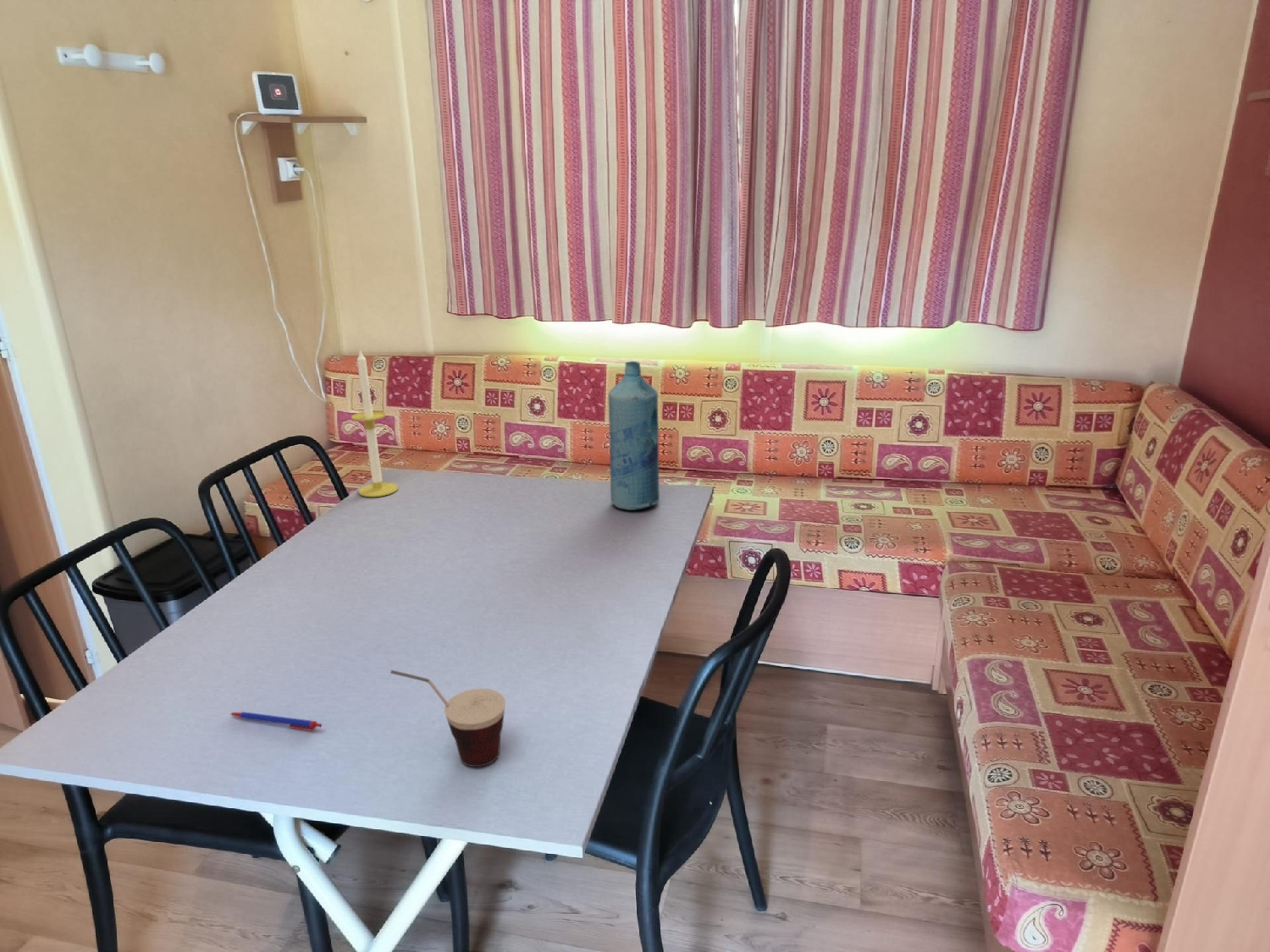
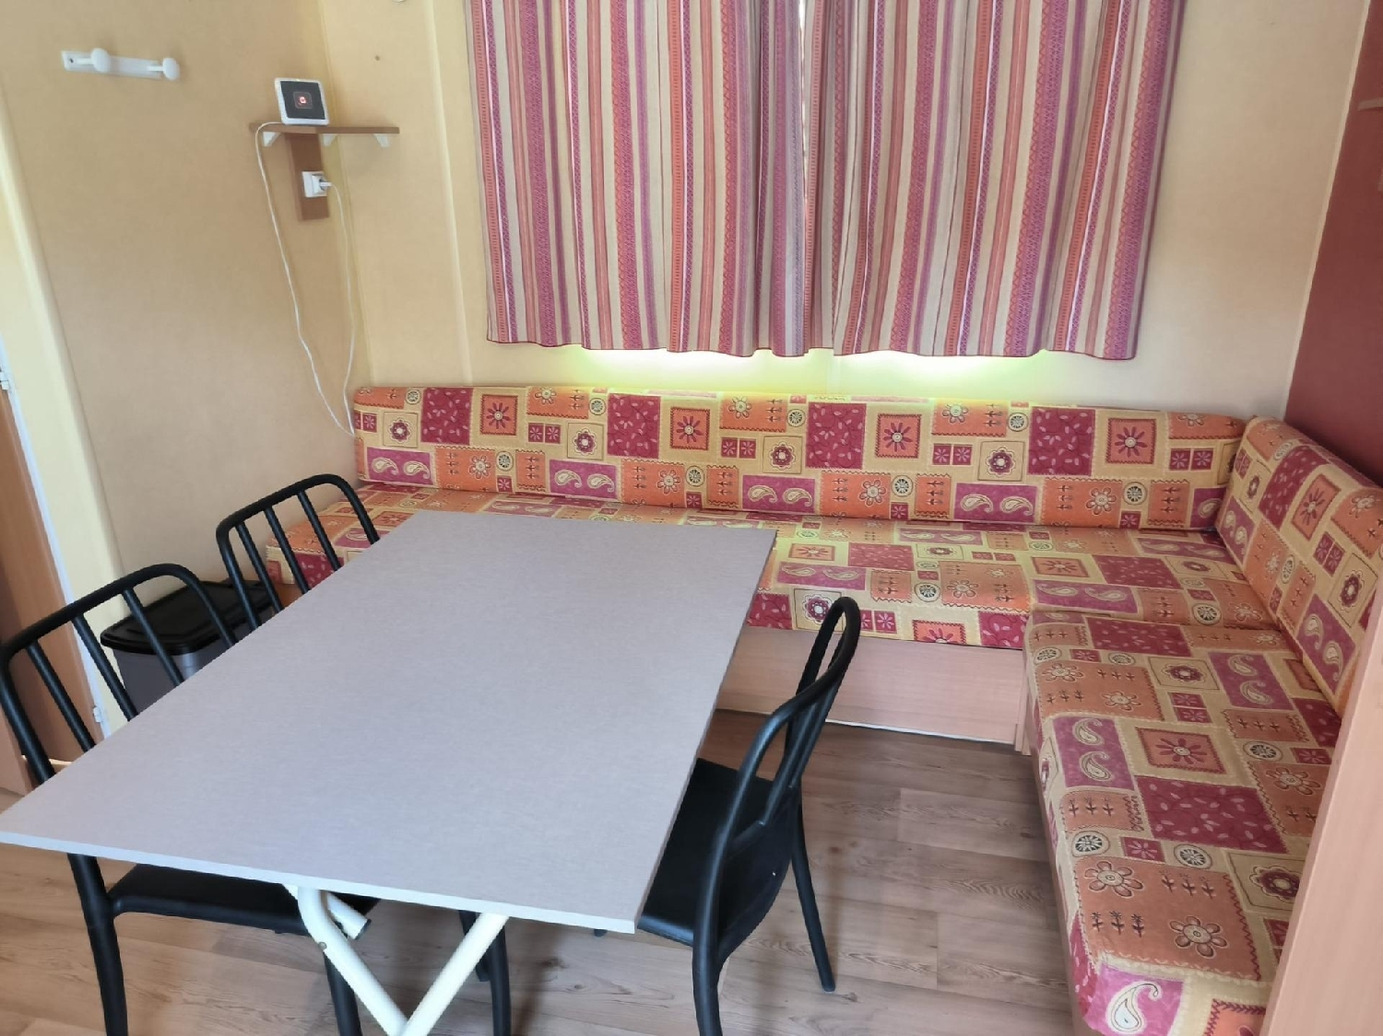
- pen [229,711,323,732]
- cup [389,669,506,768]
- candle [351,348,399,498]
- bottle [607,360,660,511]
